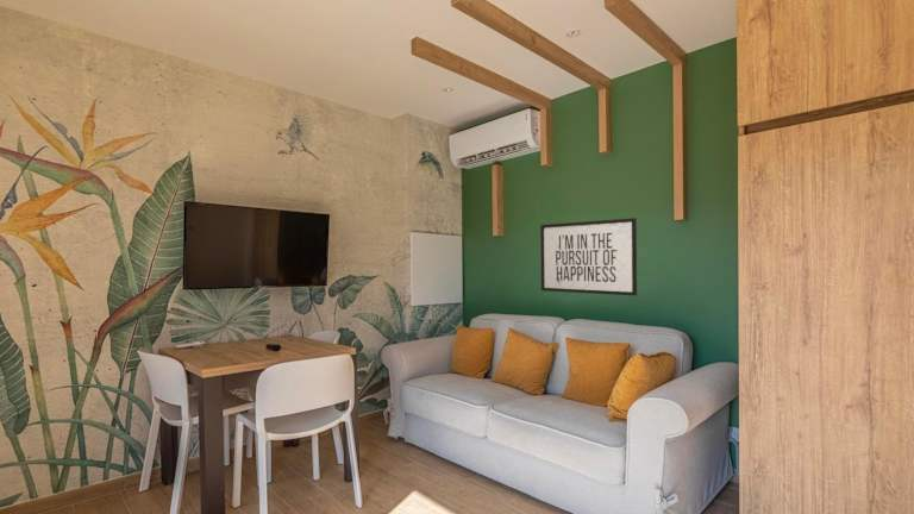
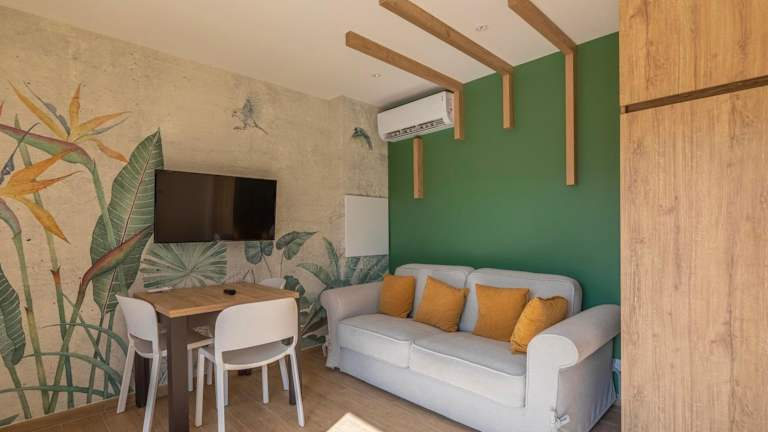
- mirror [539,217,638,297]
